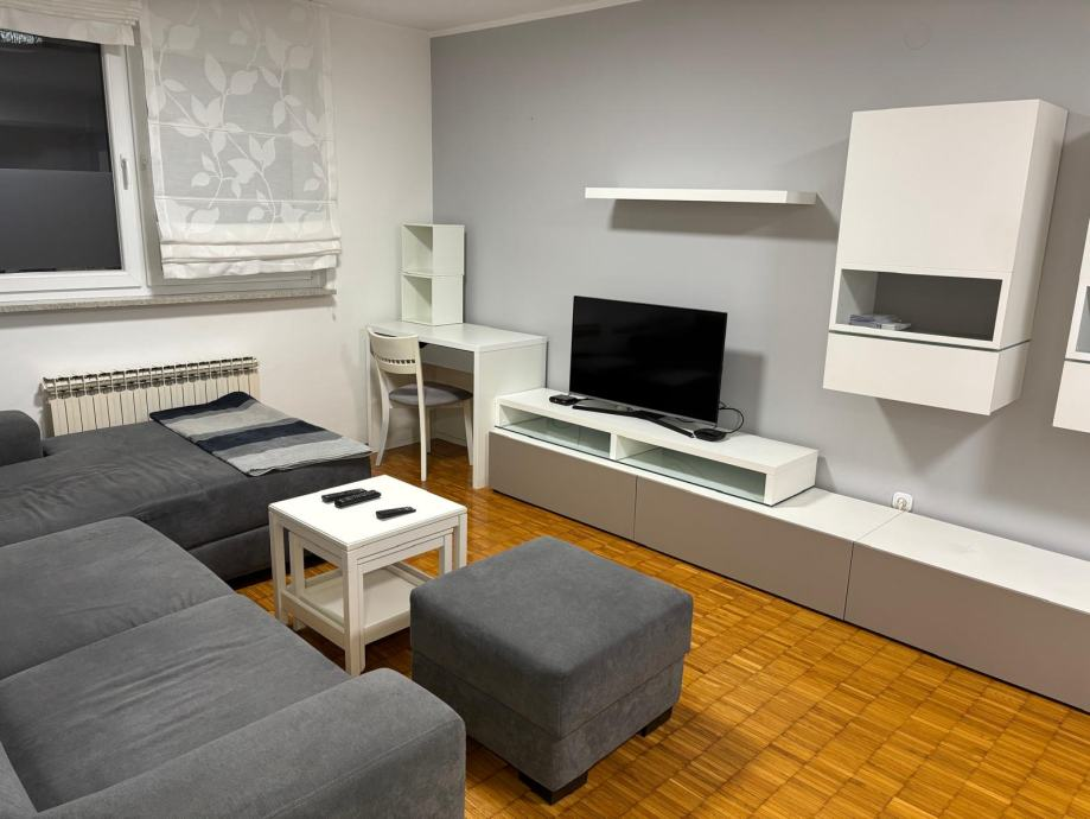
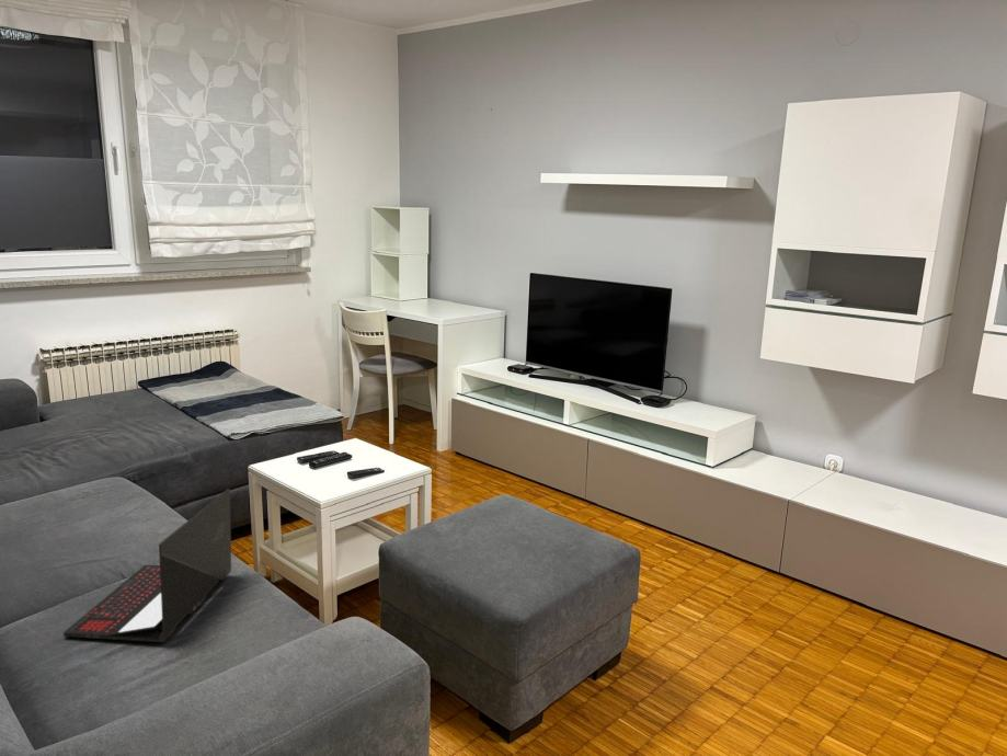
+ laptop [62,488,232,643]
